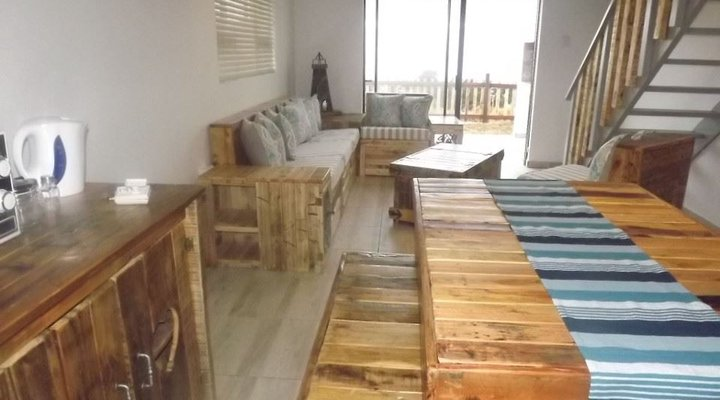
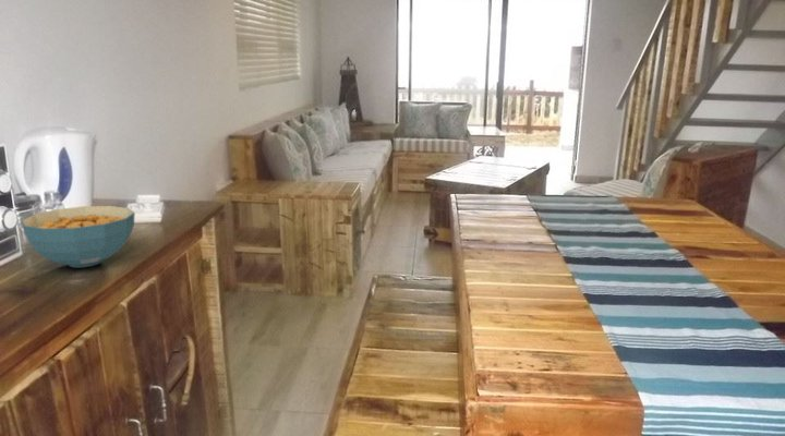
+ cereal bowl [20,205,136,268]
